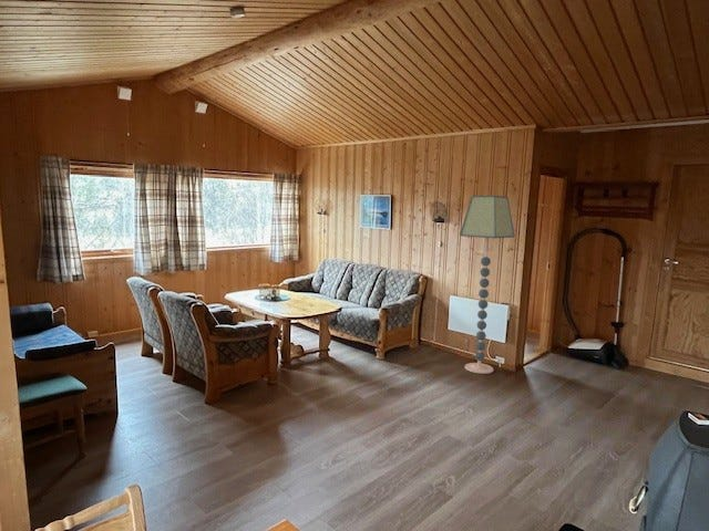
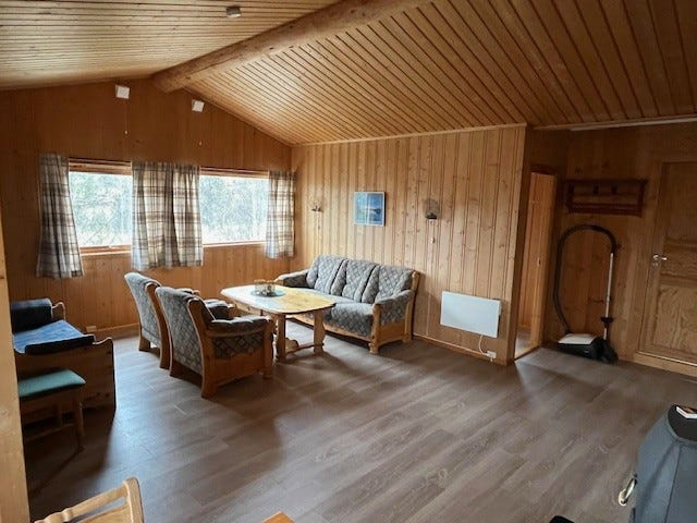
- floor lamp [459,195,516,375]
